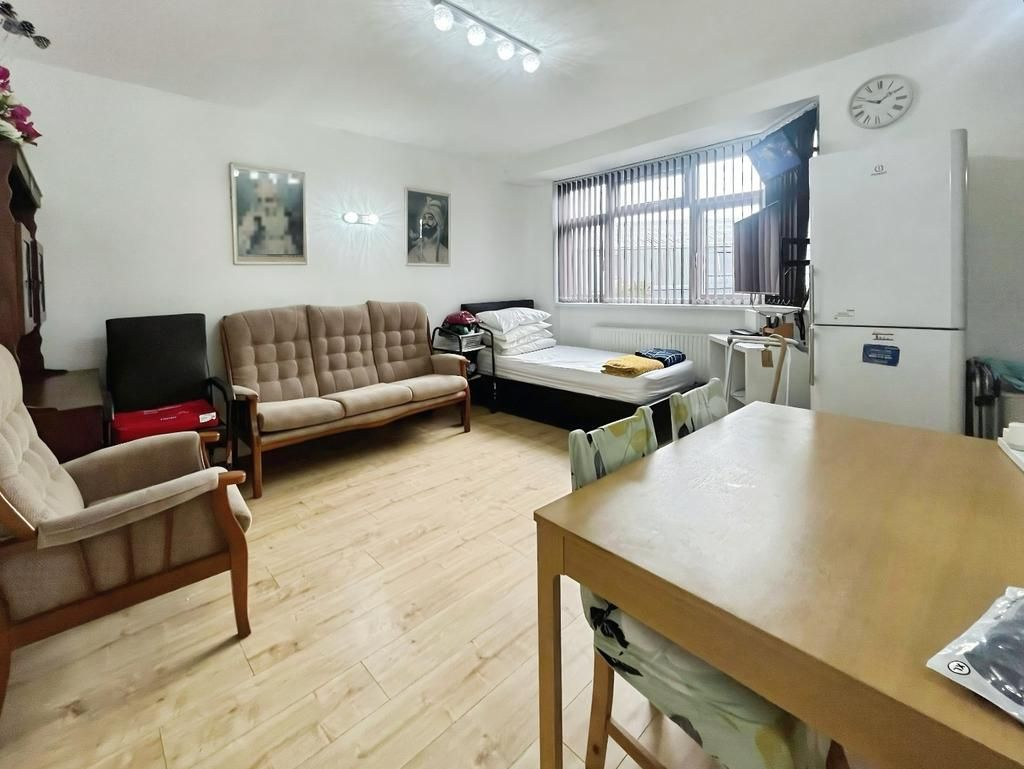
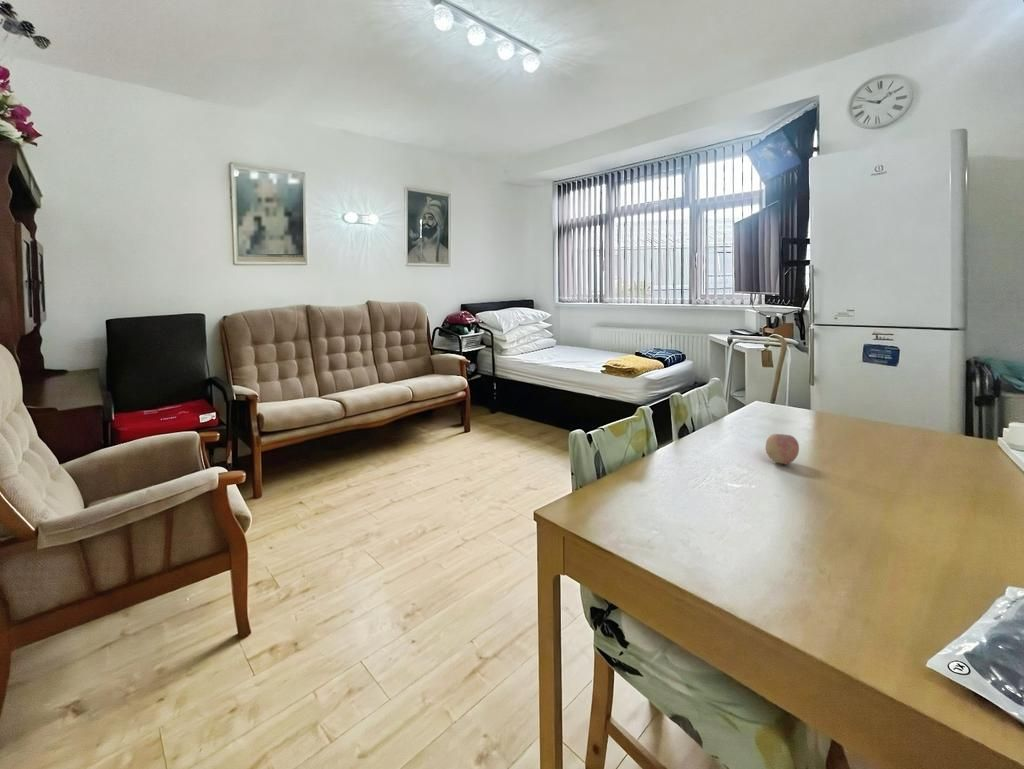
+ fruit [765,433,800,465]
